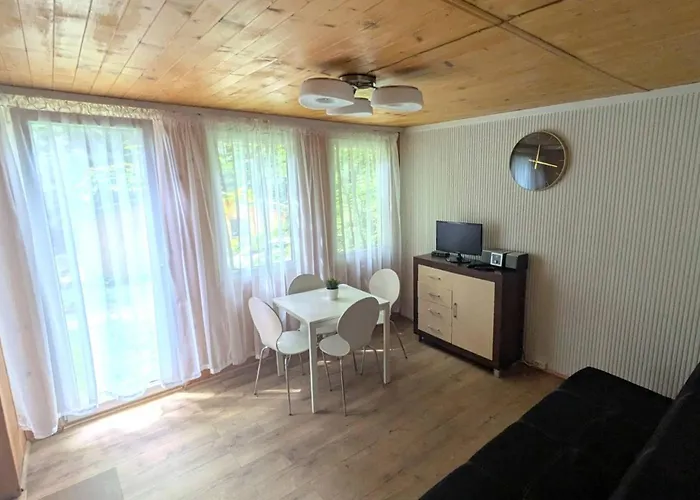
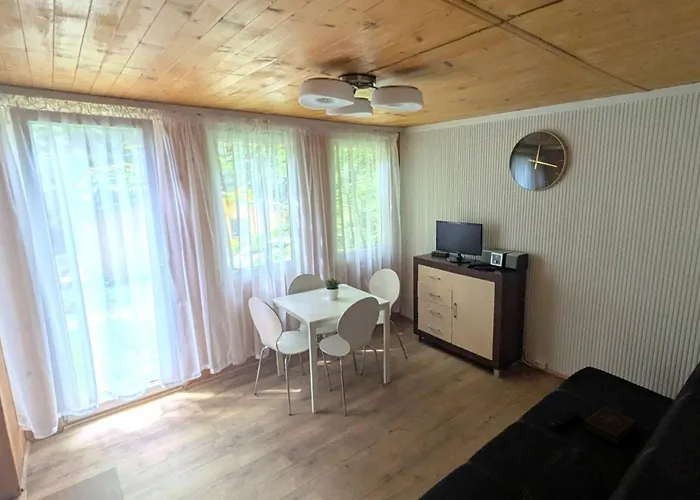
+ remote control [547,410,580,432]
+ book [581,405,639,446]
